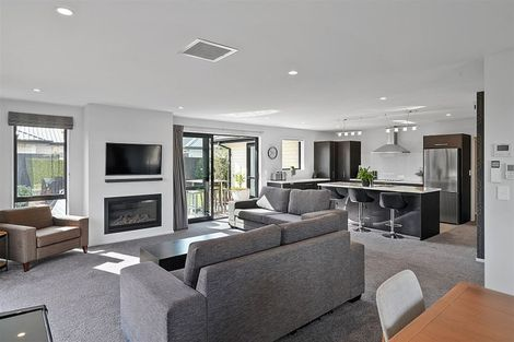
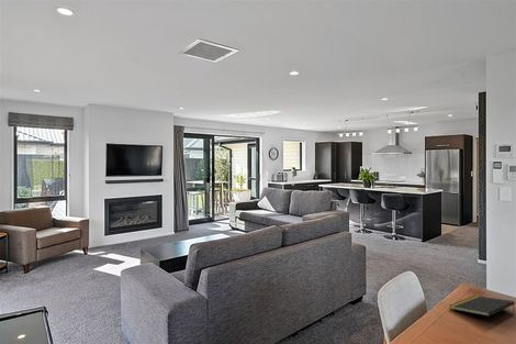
+ notepad [448,295,516,318]
